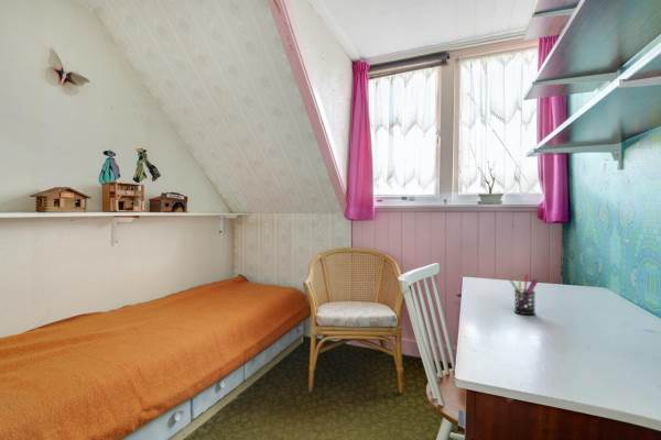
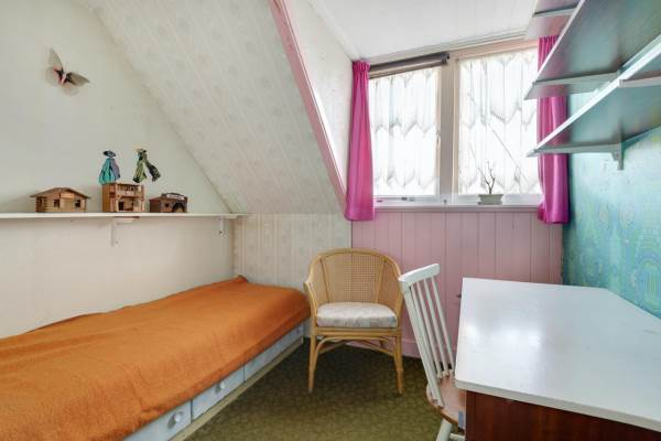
- pen holder [509,273,540,316]
